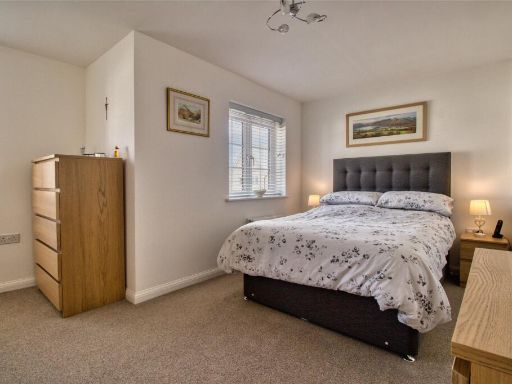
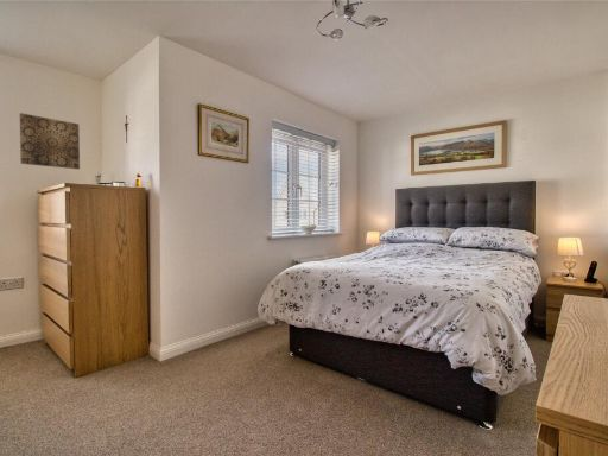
+ wall art [19,112,81,170]
